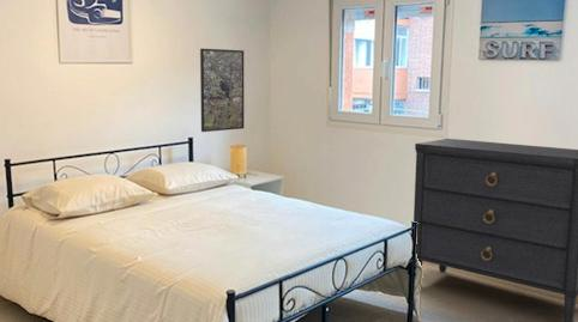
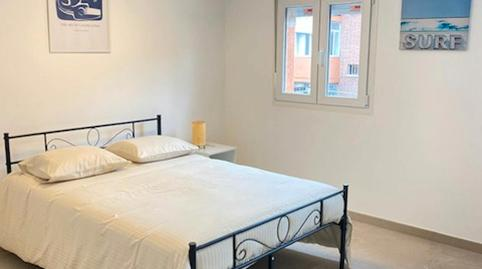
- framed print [199,48,245,133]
- dresser [413,138,578,322]
